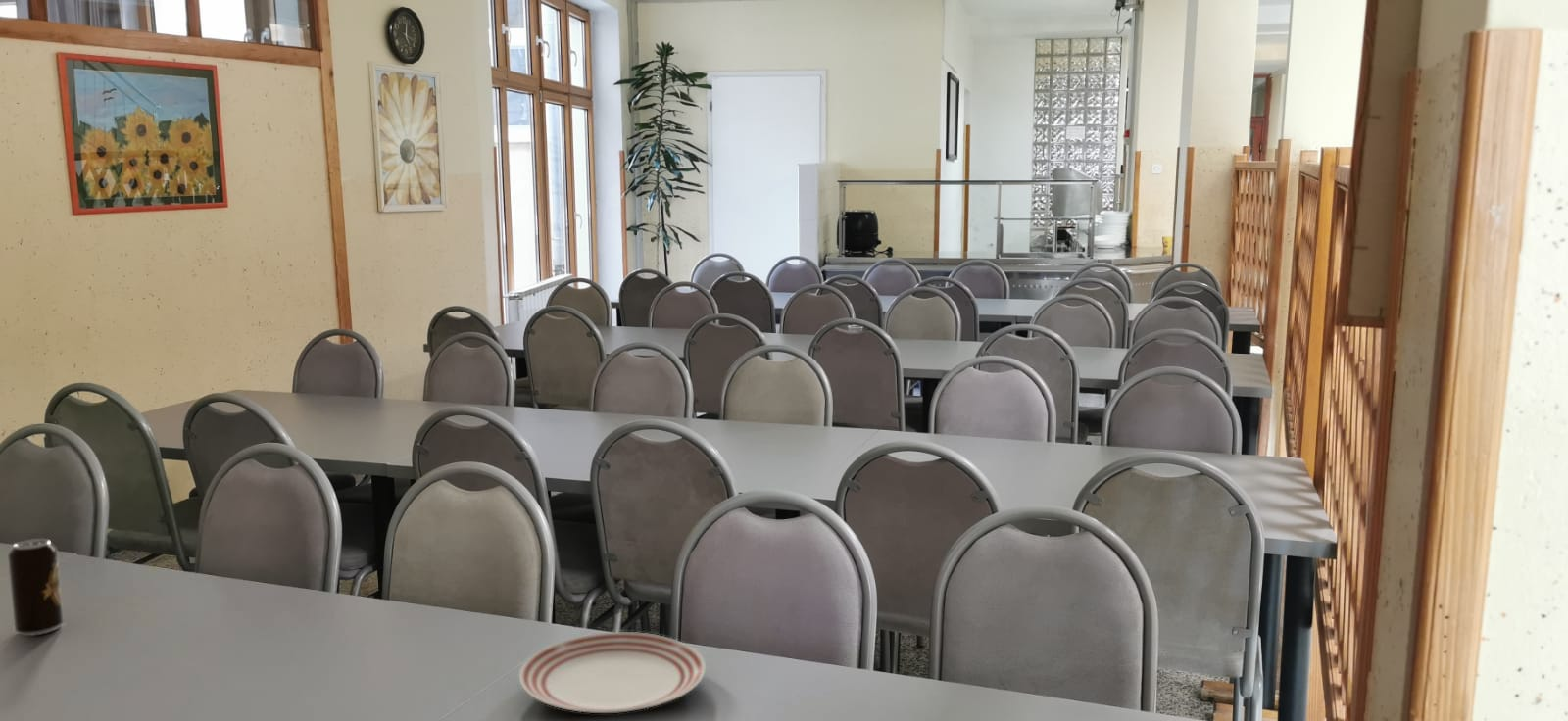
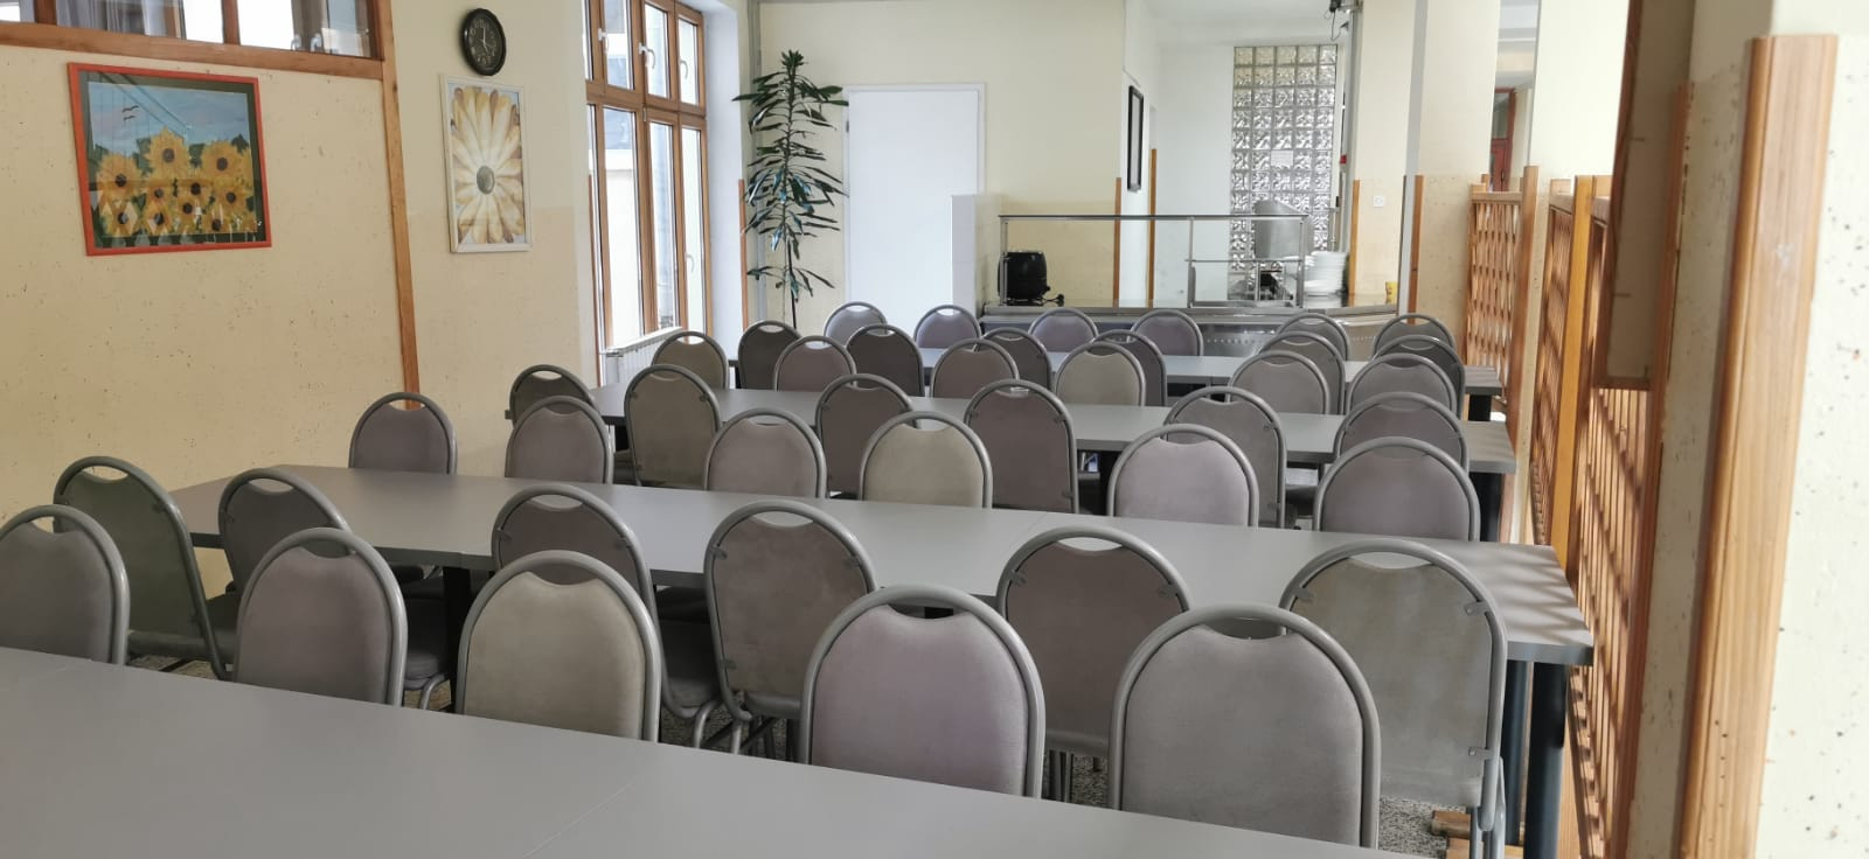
- dinner plate [518,631,707,714]
- beverage can [7,538,65,637]
